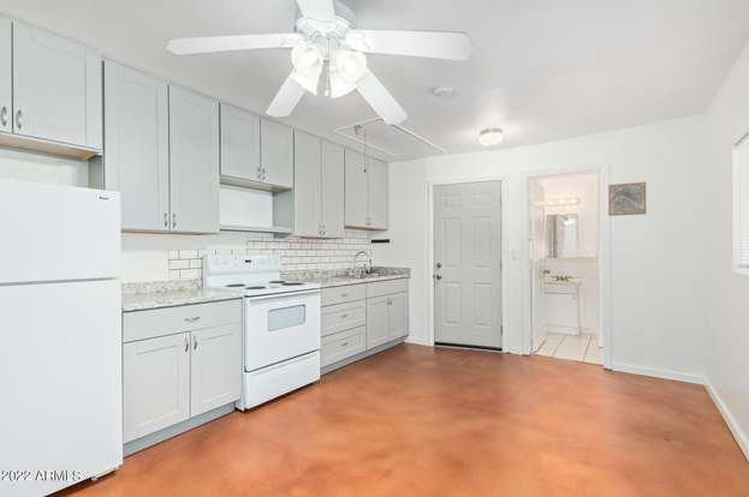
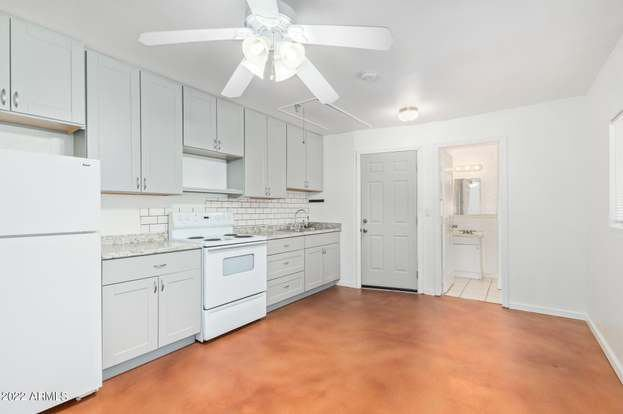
- wall art [607,181,647,217]
